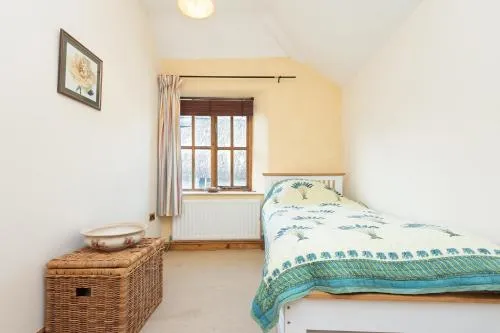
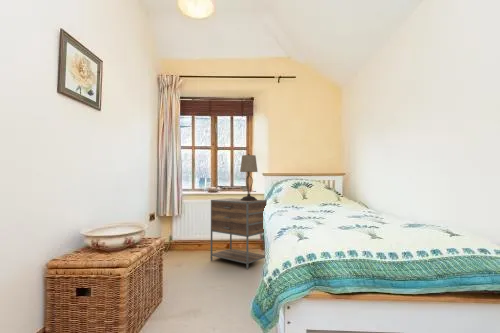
+ nightstand [210,197,268,270]
+ table lamp [239,153,259,201]
